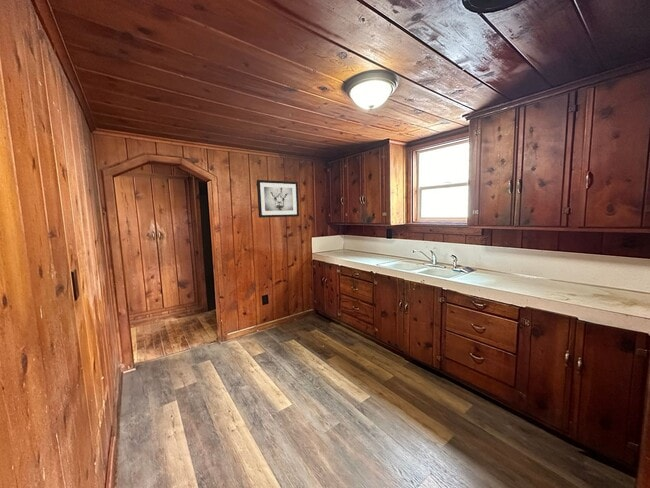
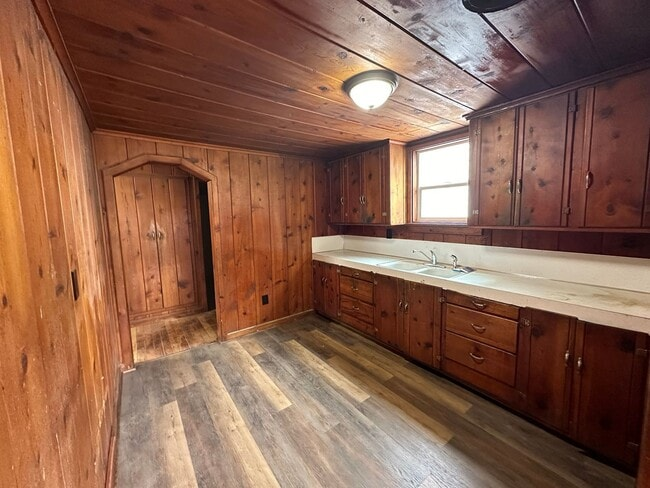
- wall art [256,179,300,219]
